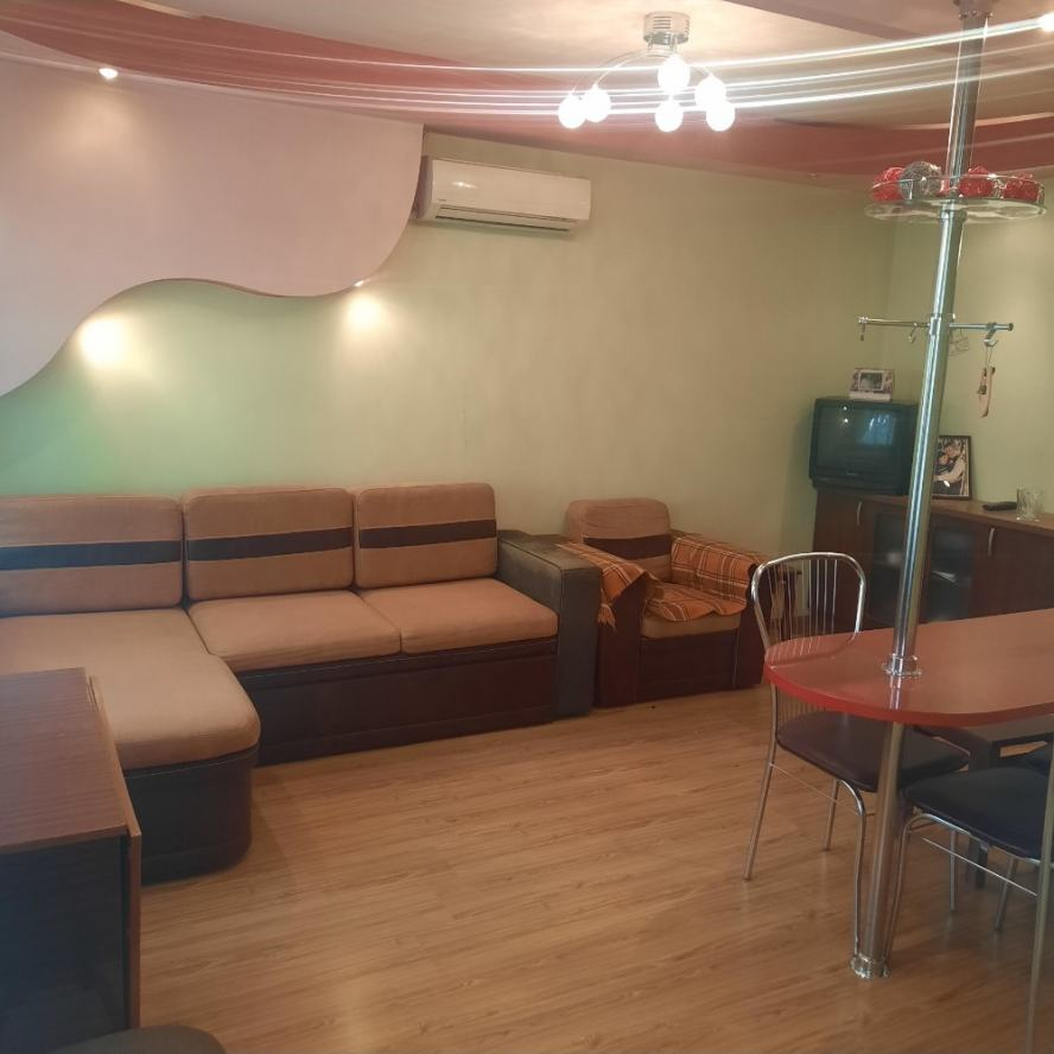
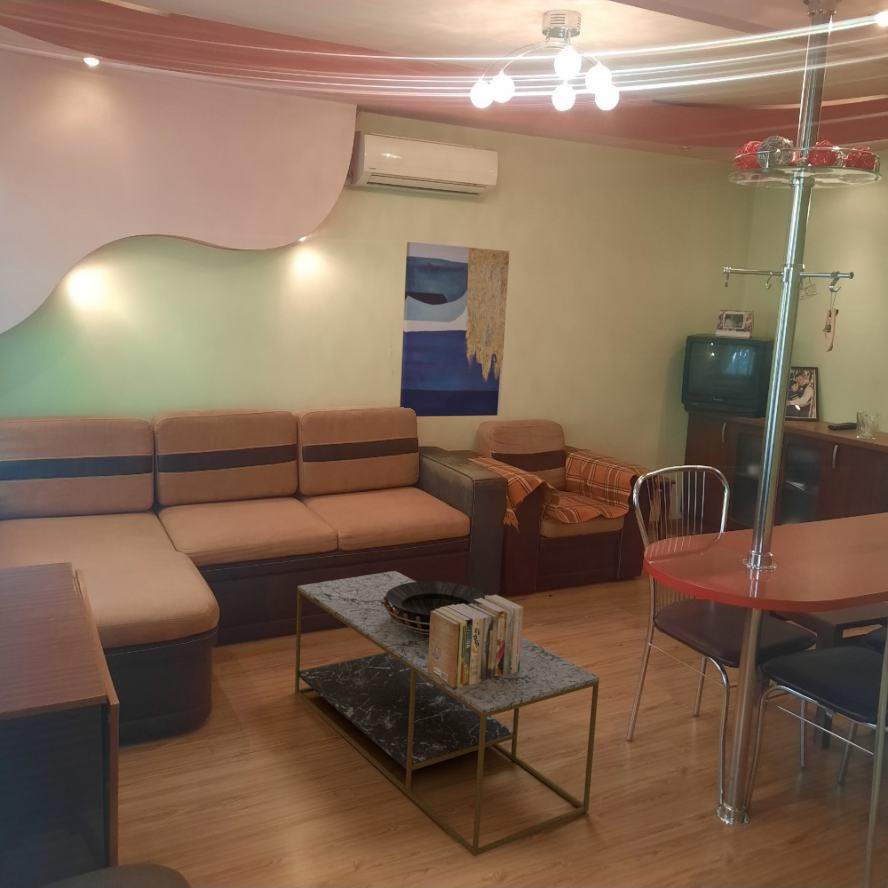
+ wall art [399,241,510,418]
+ coffee table [294,570,600,857]
+ books [428,593,524,688]
+ decorative bowl [381,580,486,634]
